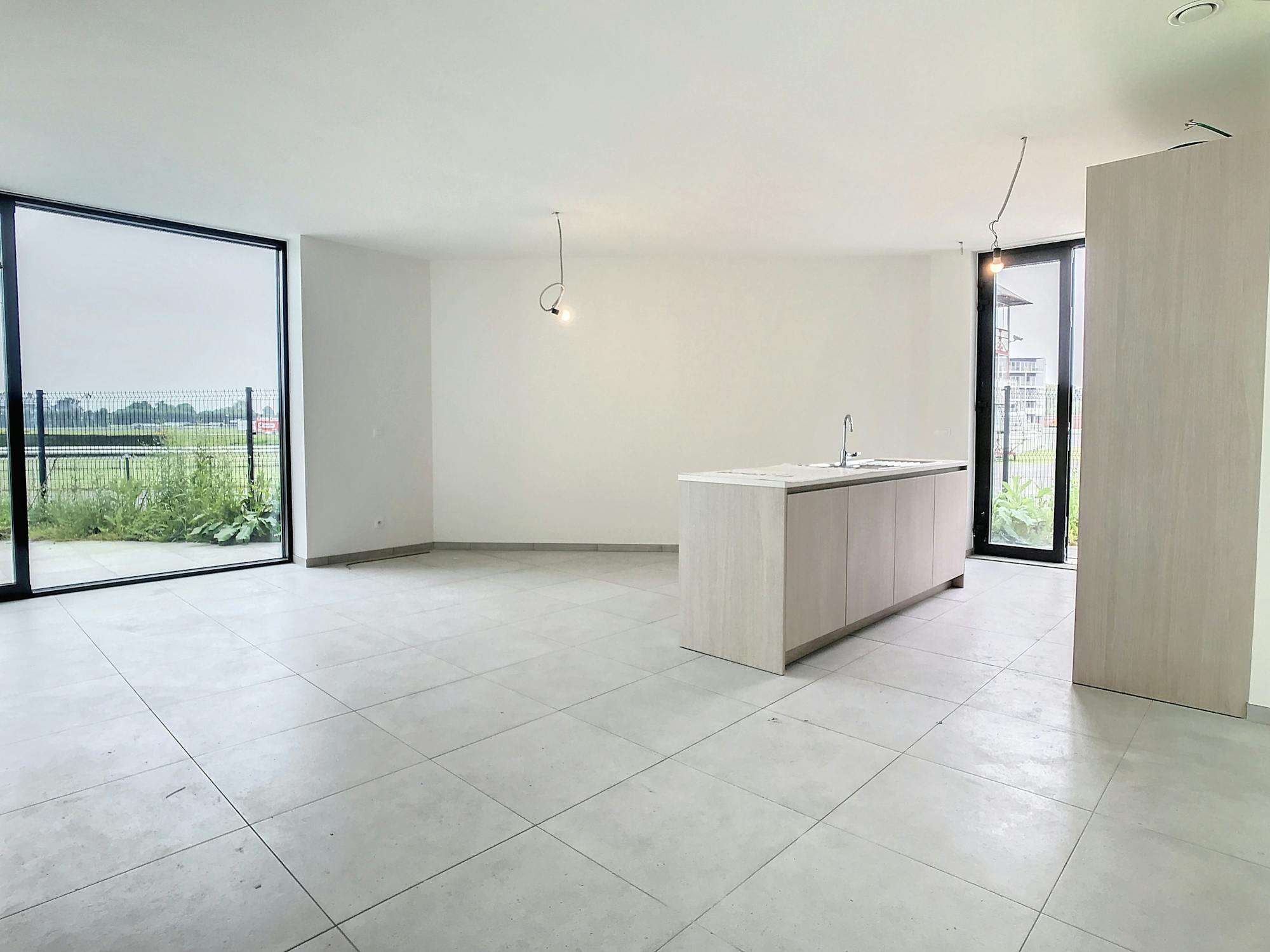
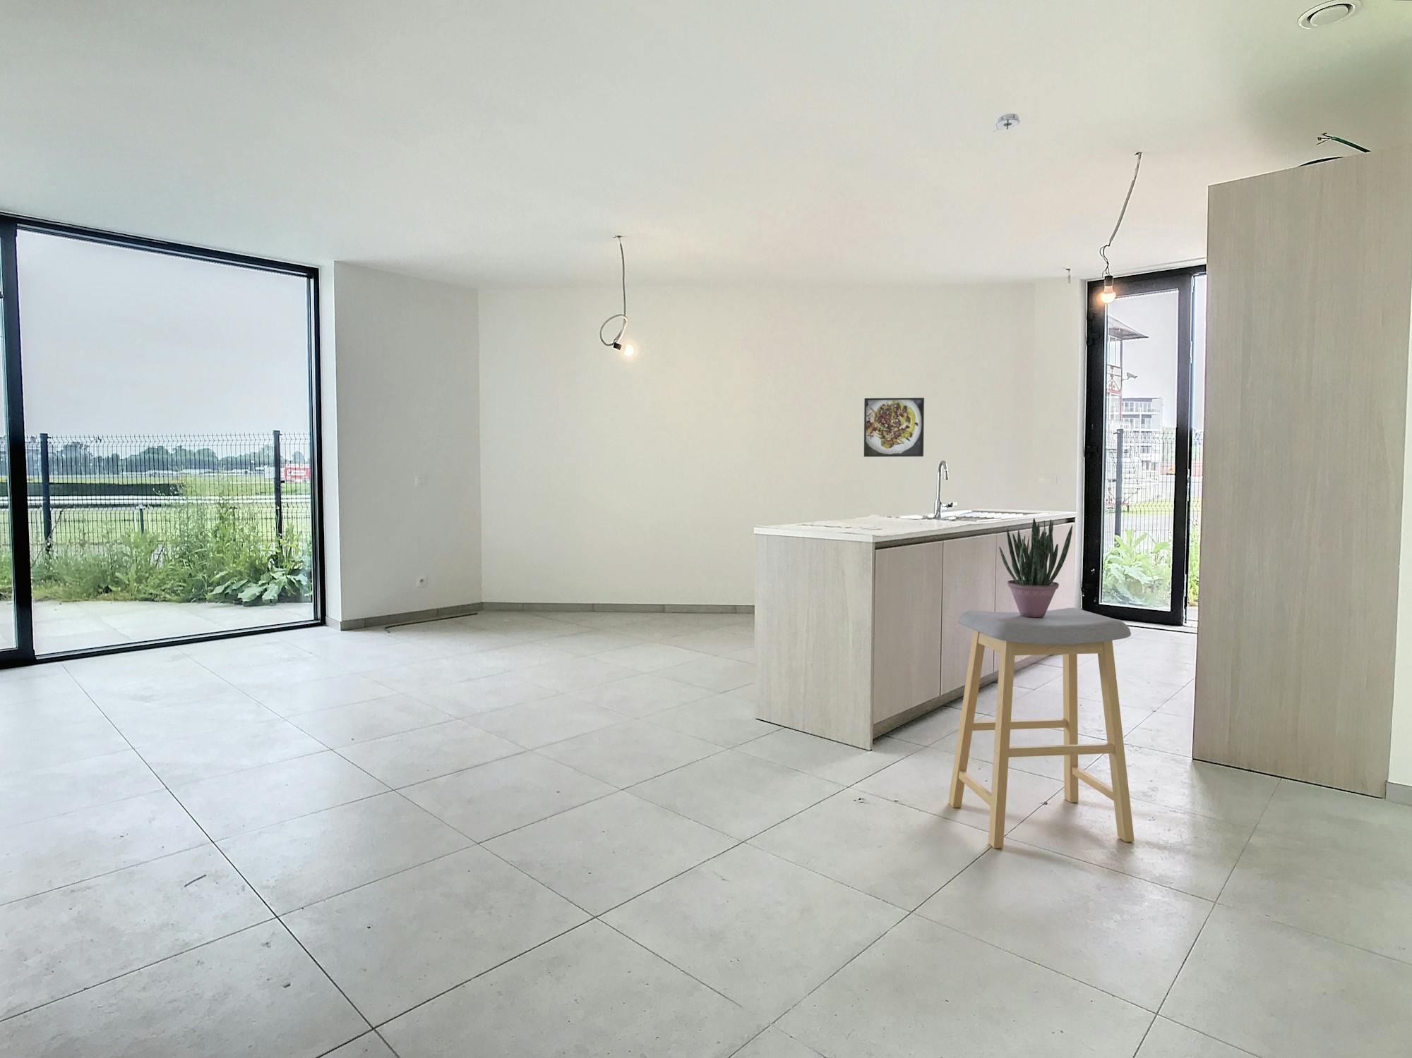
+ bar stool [947,607,1135,849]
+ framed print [864,397,925,458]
+ smoke detector [993,113,1022,132]
+ potted plant [998,518,1073,617]
